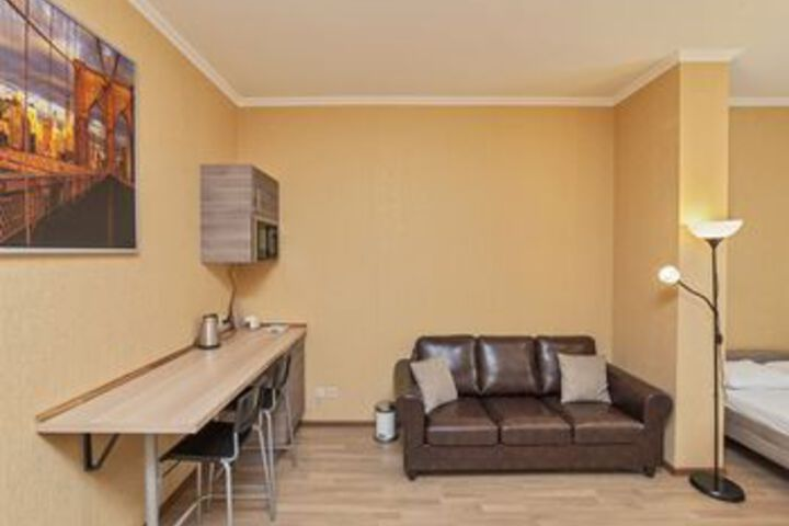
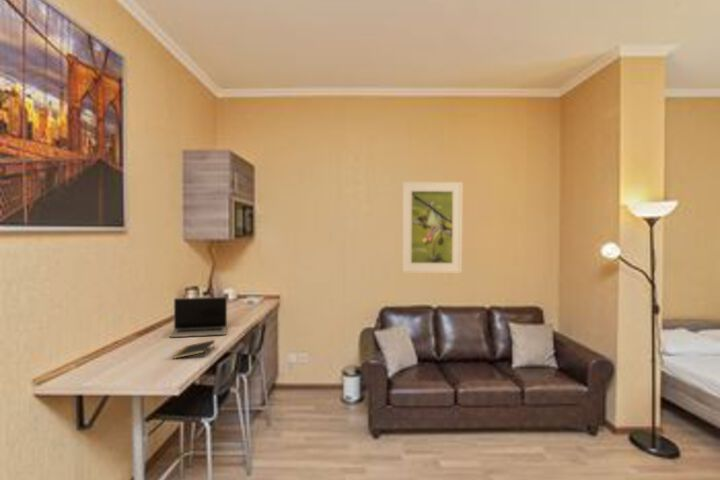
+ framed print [401,181,463,273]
+ laptop [168,296,228,338]
+ notepad [171,339,216,360]
